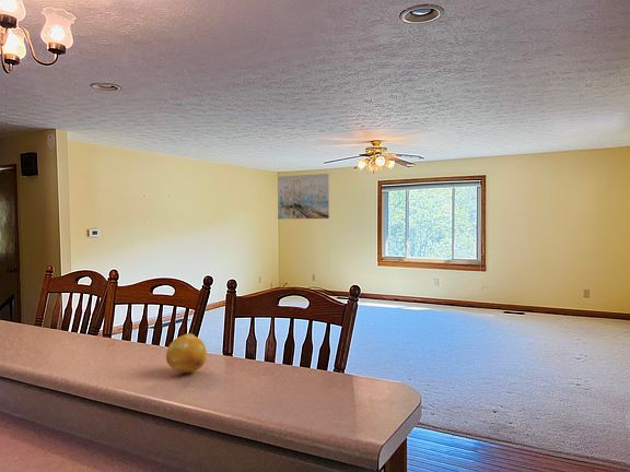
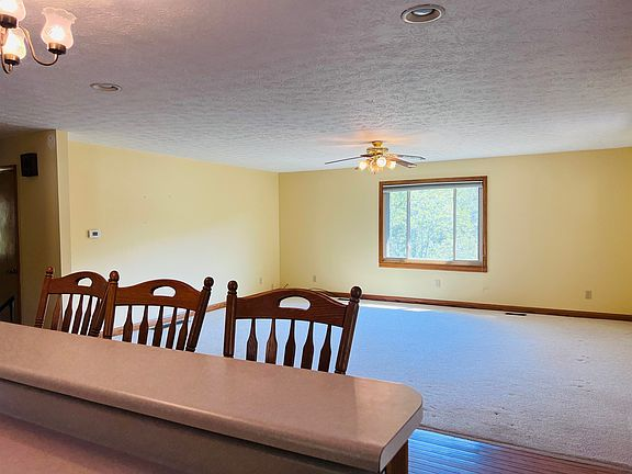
- fruit [165,332,208,374]
- wall art [277,173,330,220]
